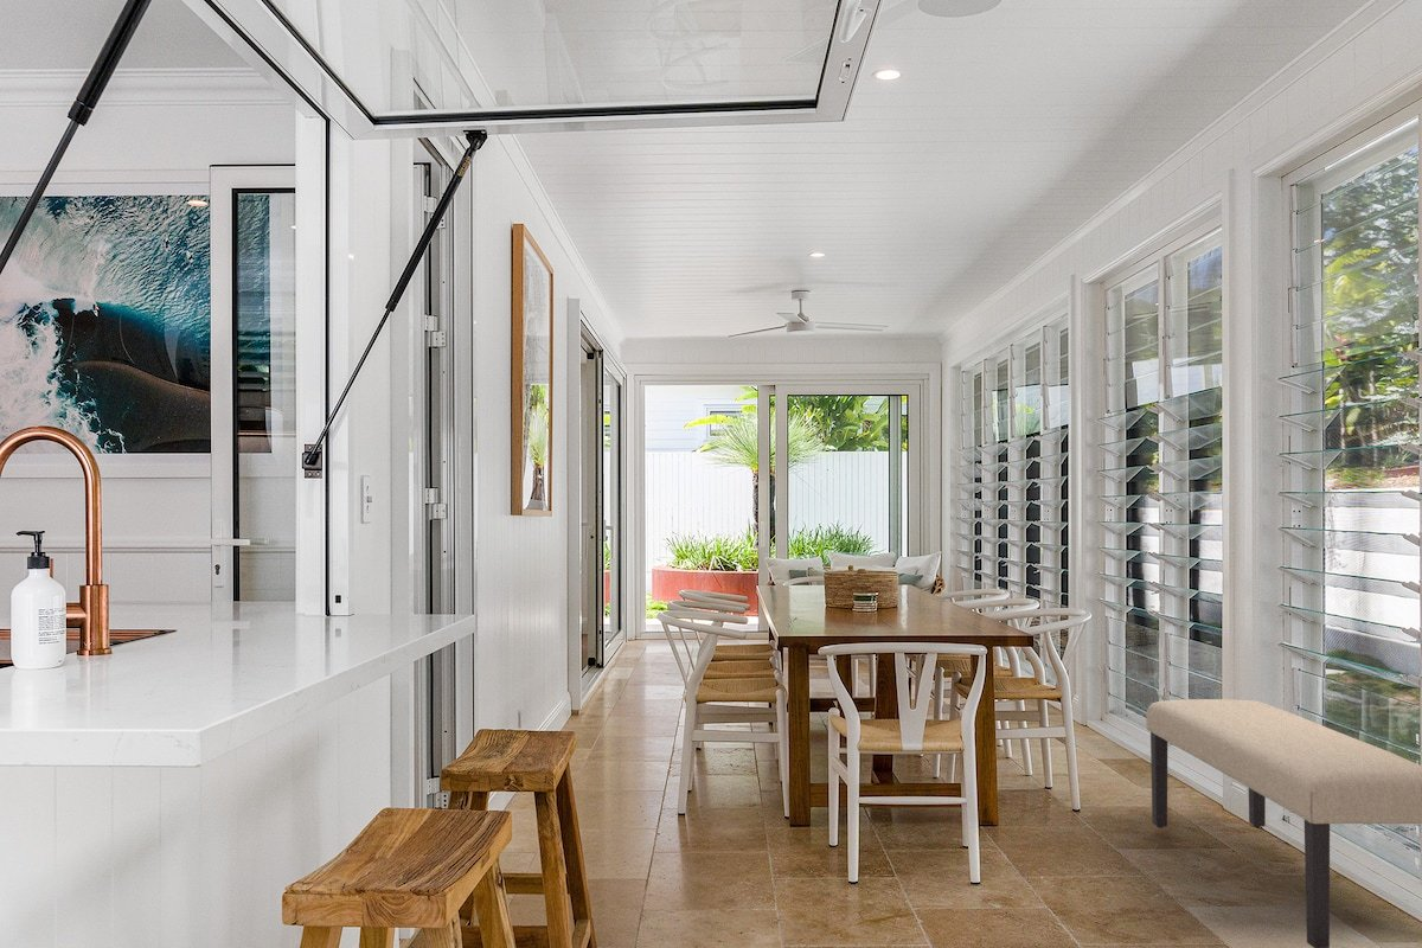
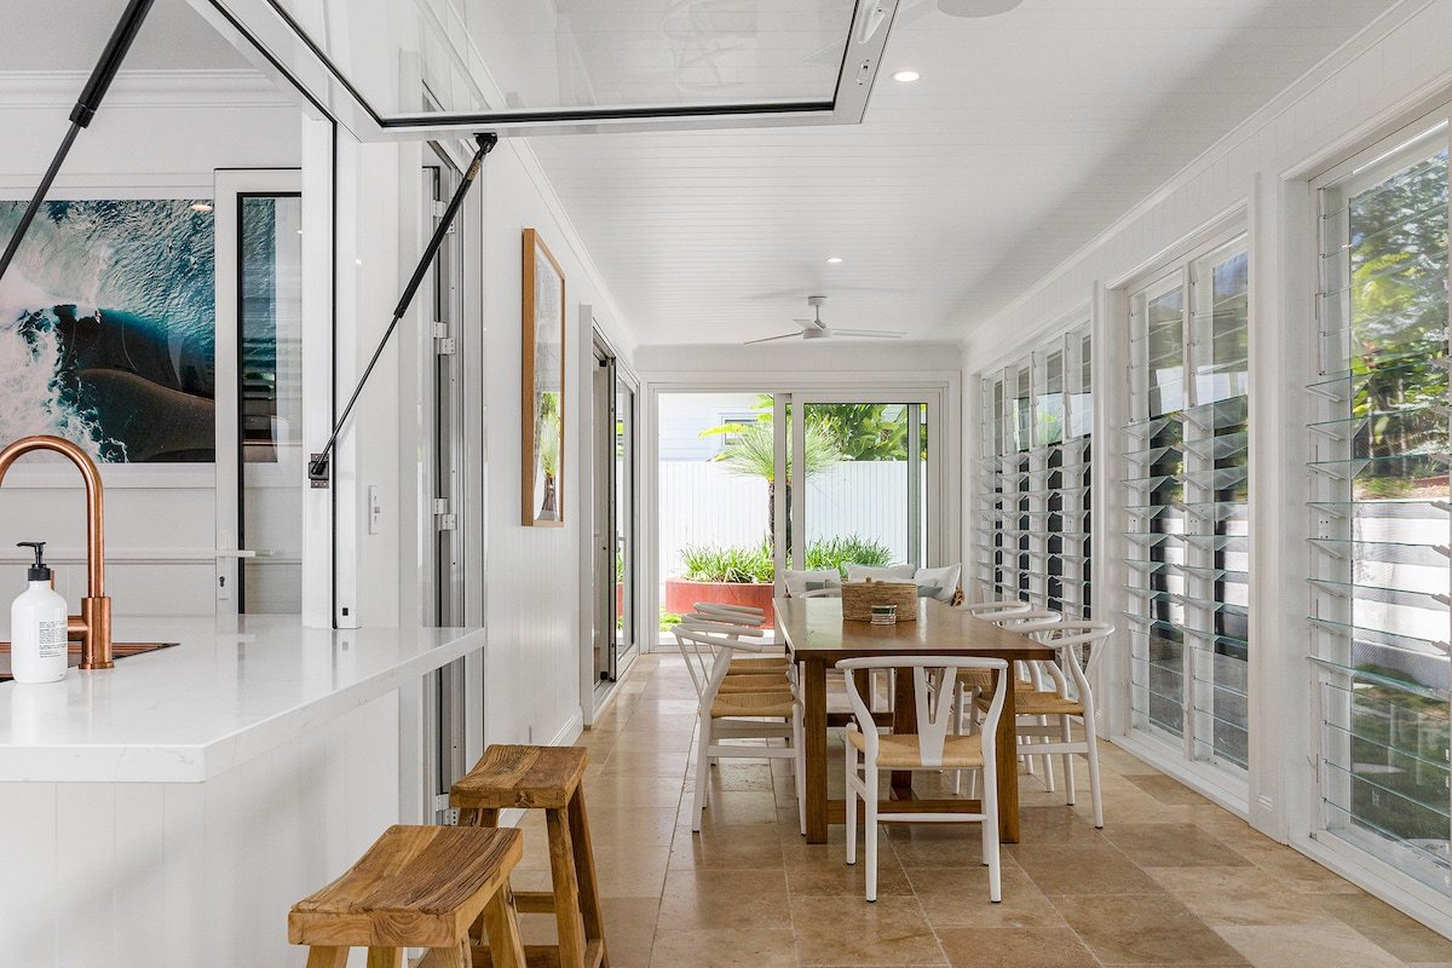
- bench [1145,698,1422,948]
